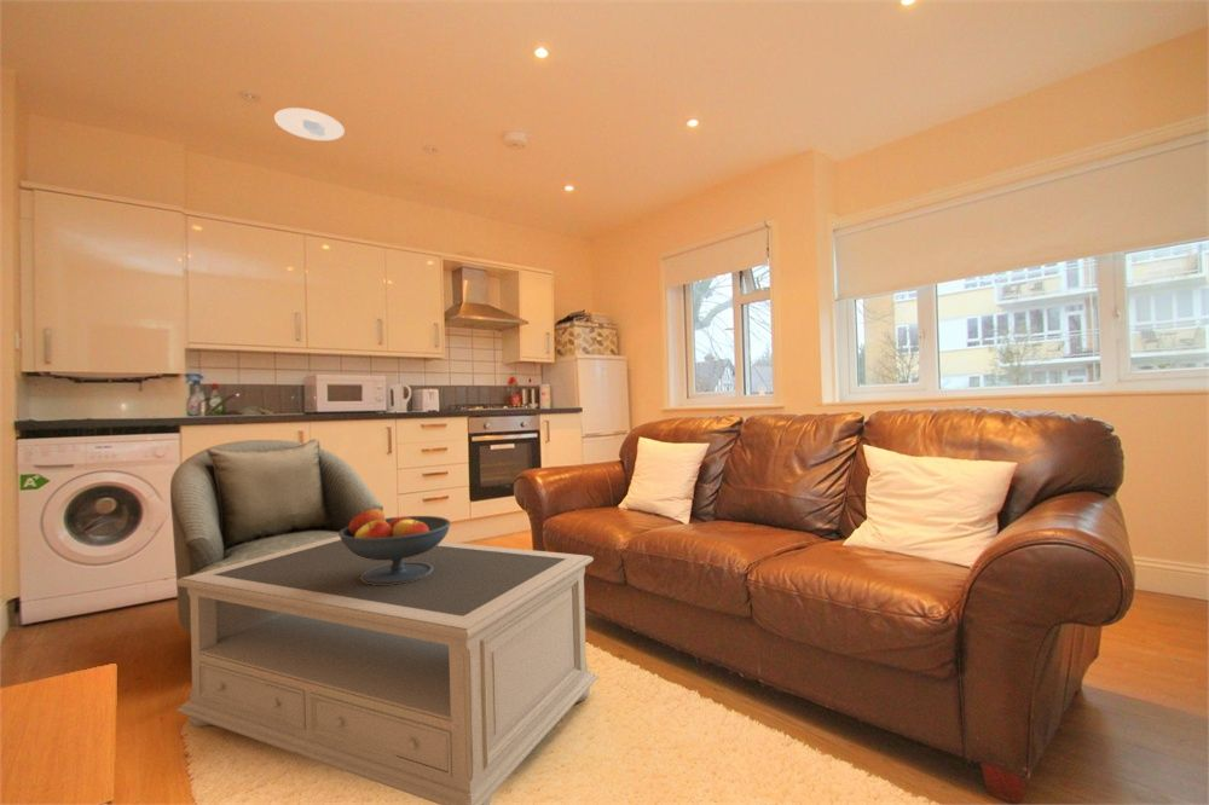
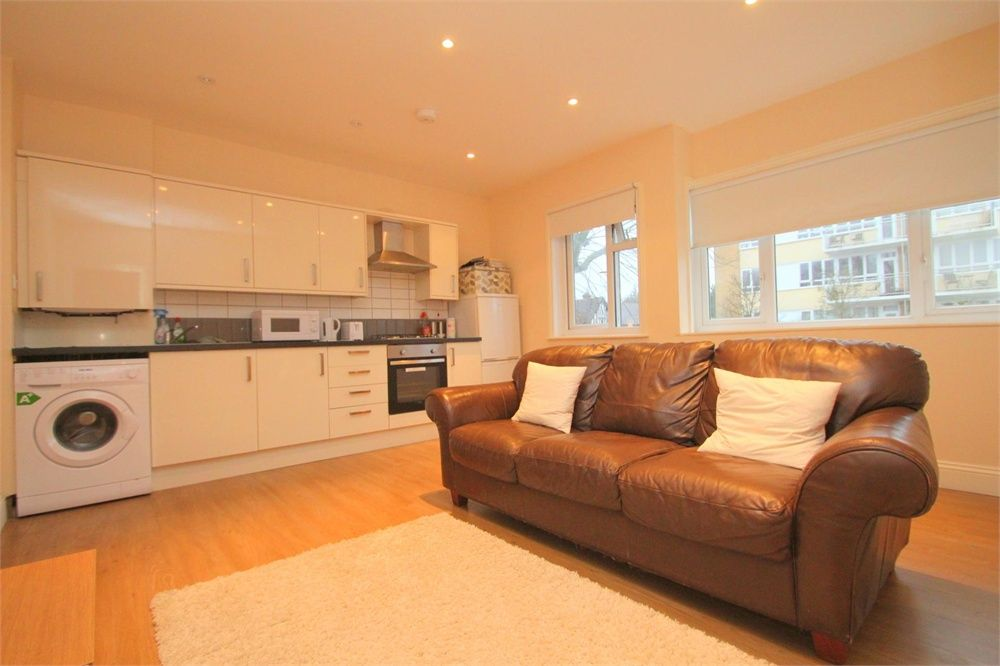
- coffee table [175,537,600,805]
- recessed light [273,106,346,141]
- fruit bowl [339,509,452,585]
- armchair [169,438,384,636]
